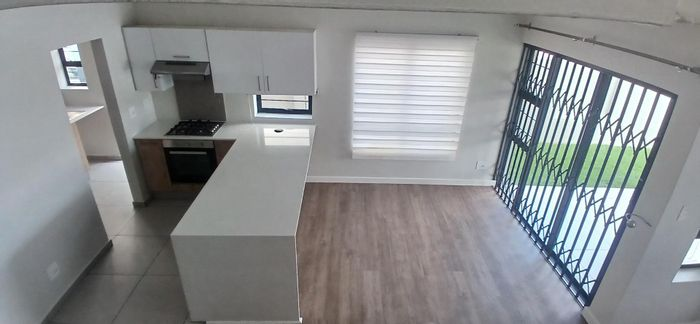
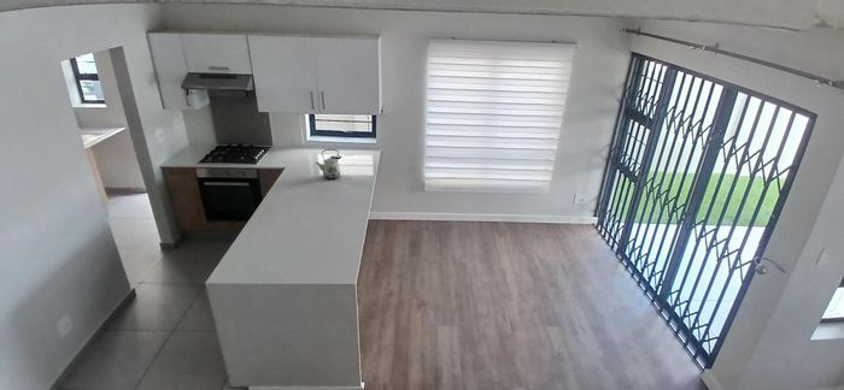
+ kettle [315,148,341,181]
